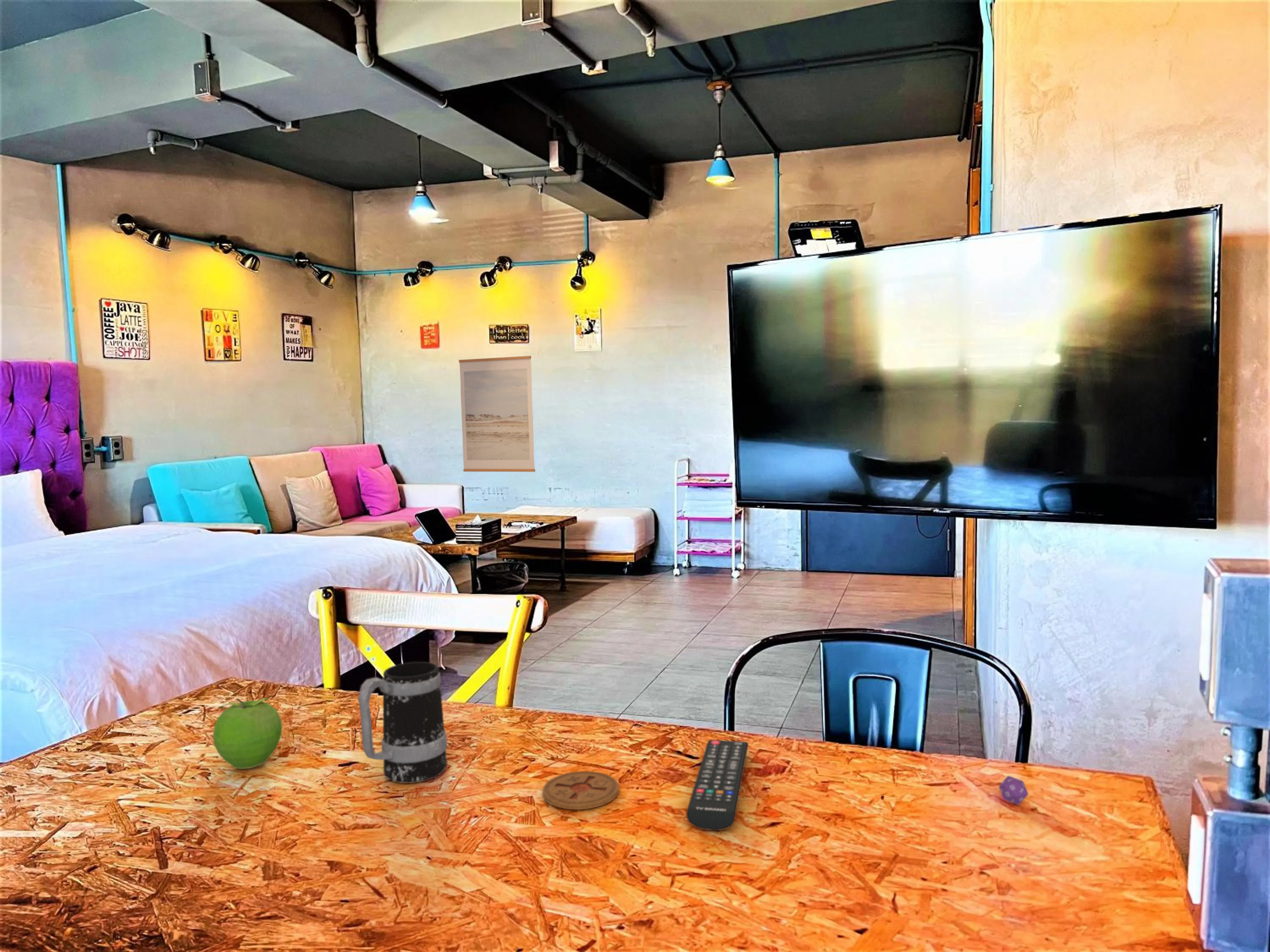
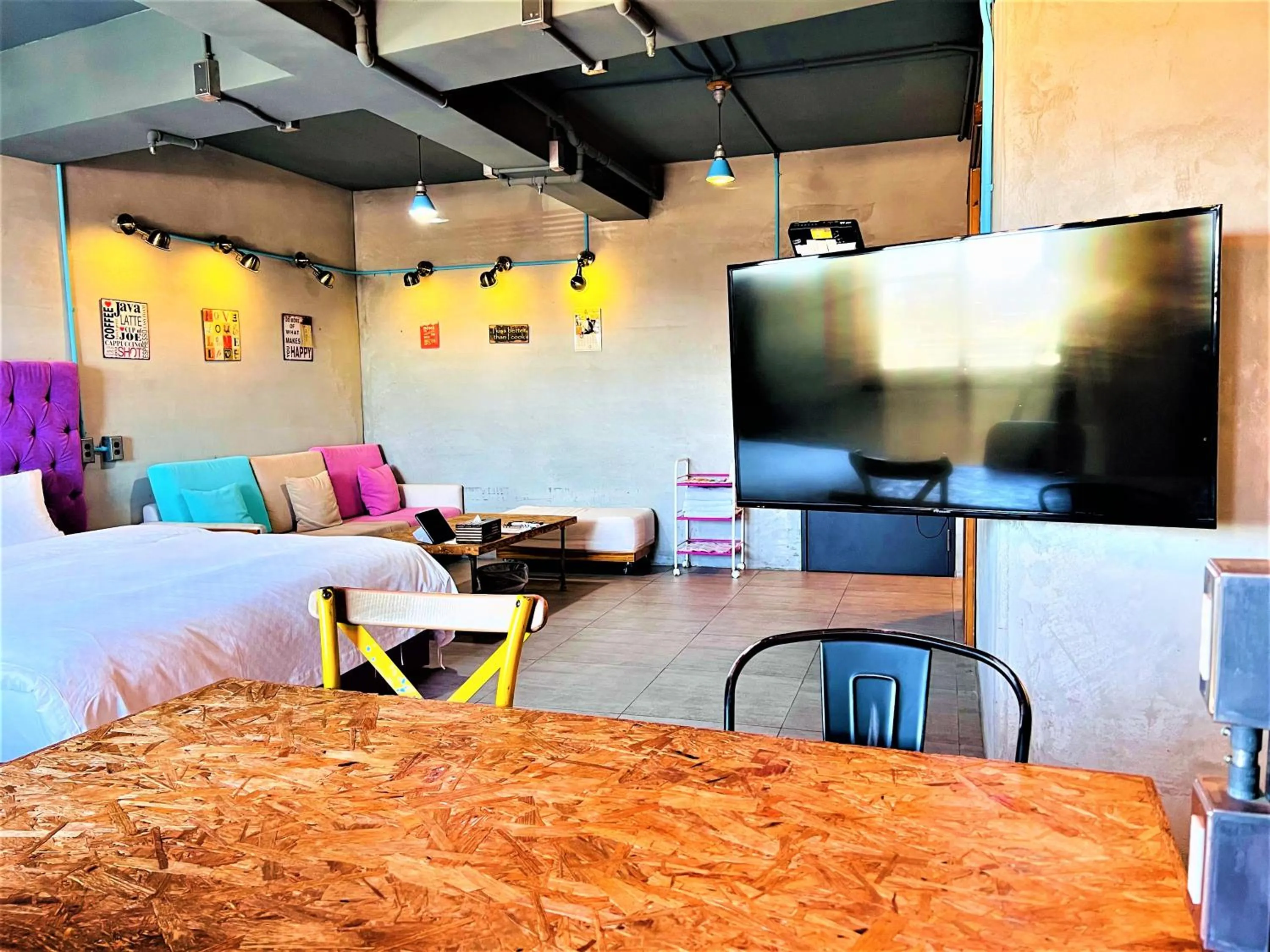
- dice [998,776,1029,805]
- fruit [213,697,283,769]
- coaster [542,770,620,810]
- mug [358,661,448,784]
- remote control [686,739,749,831]
- wall art [458,355,536,472]
